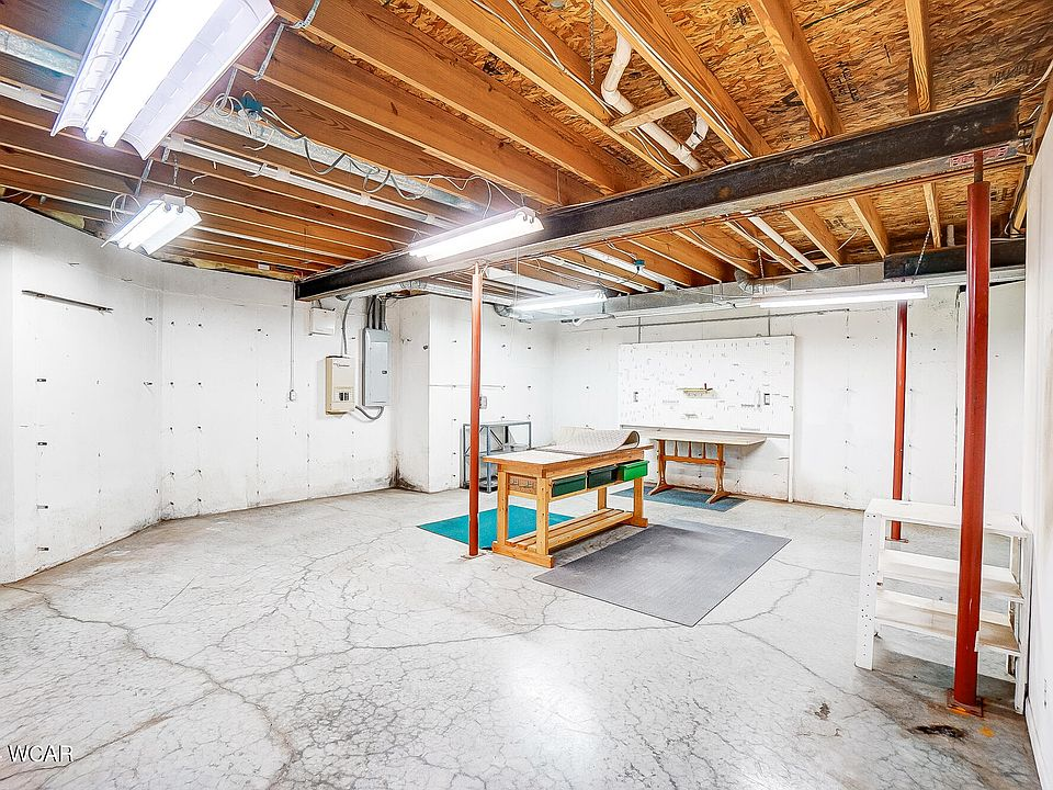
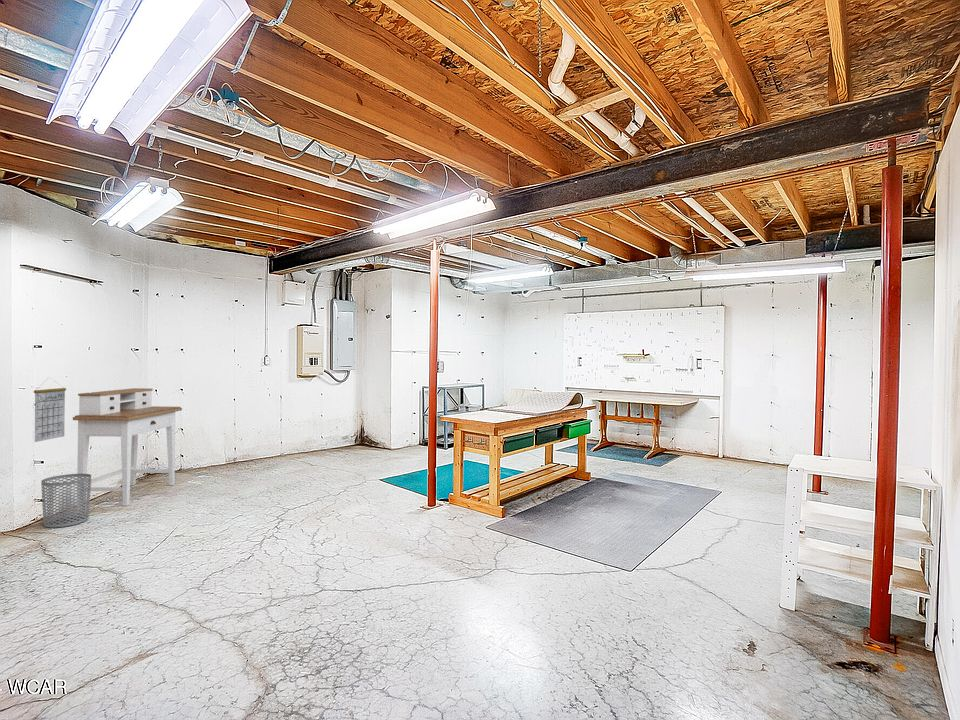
+ waste bin [40,473,92,529]
+ calendar [33,376,67,443]
+ desk [72,387,183,507]
